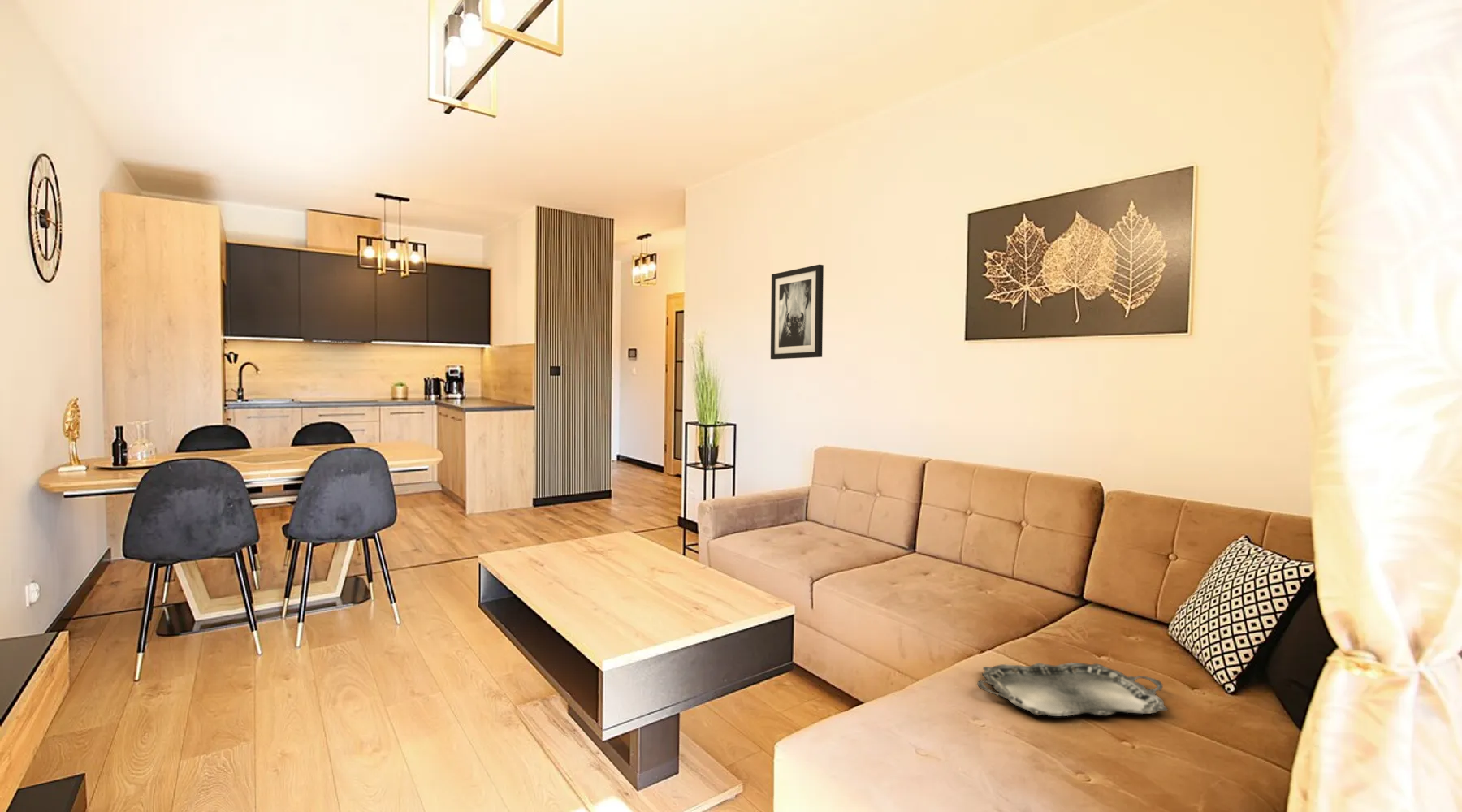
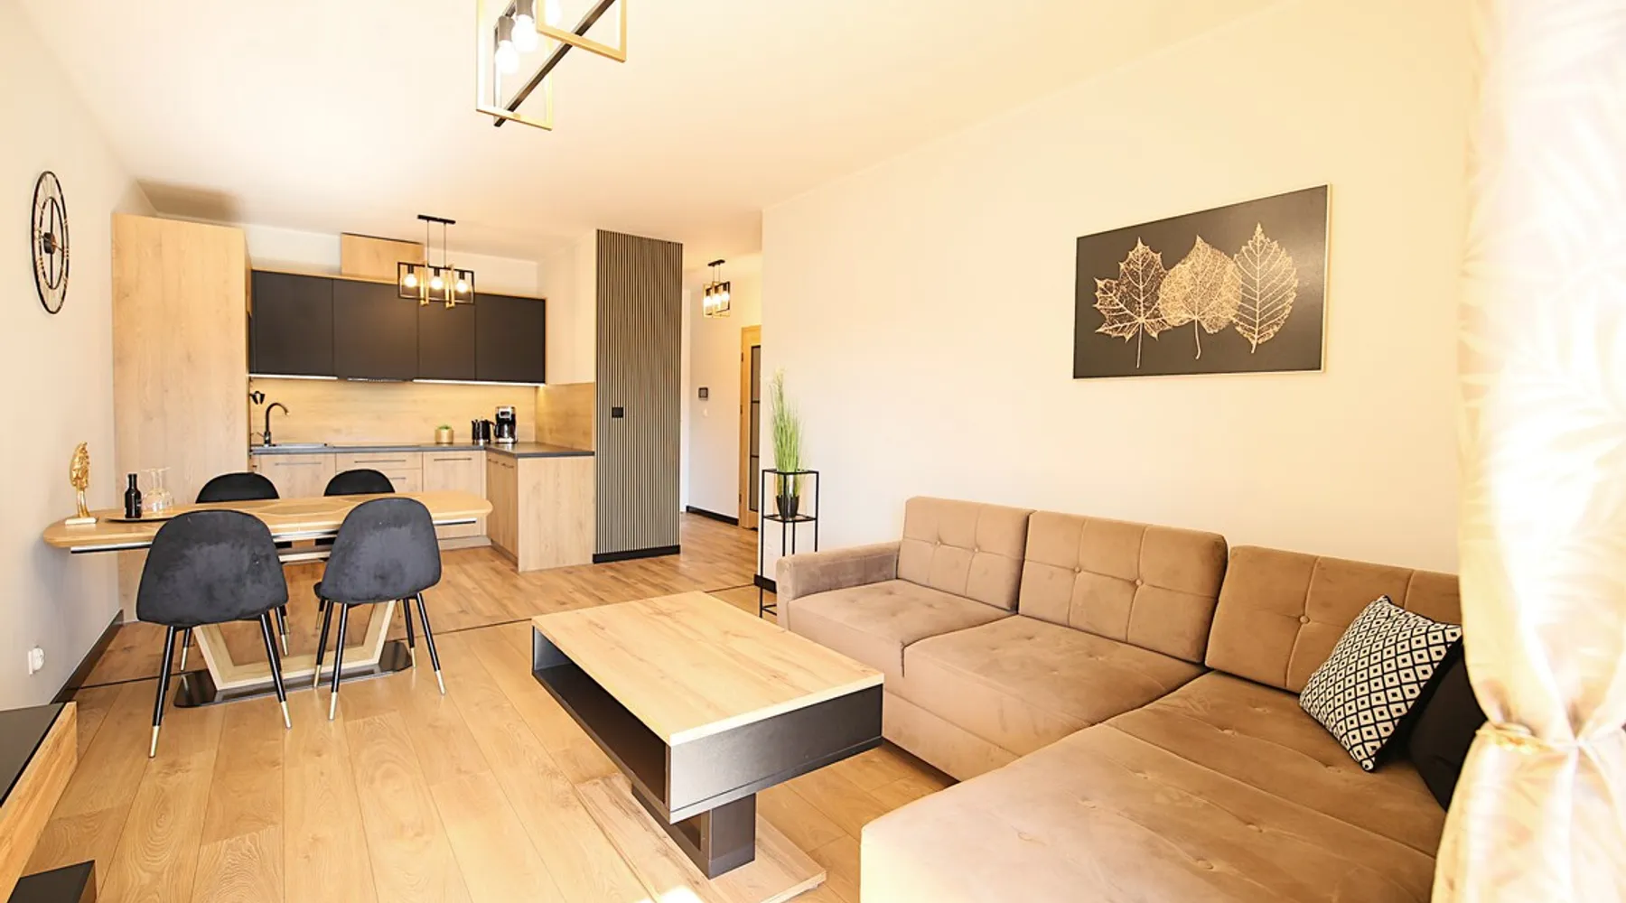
- wall art [770,264,824,360]
- serving tray [975,662,1169,717]
